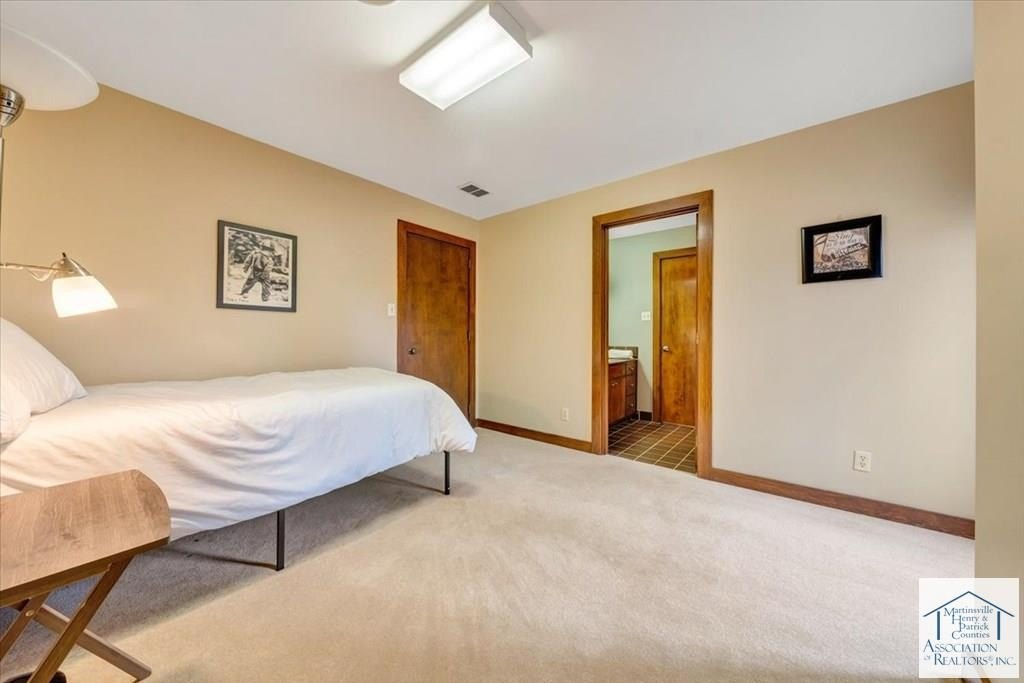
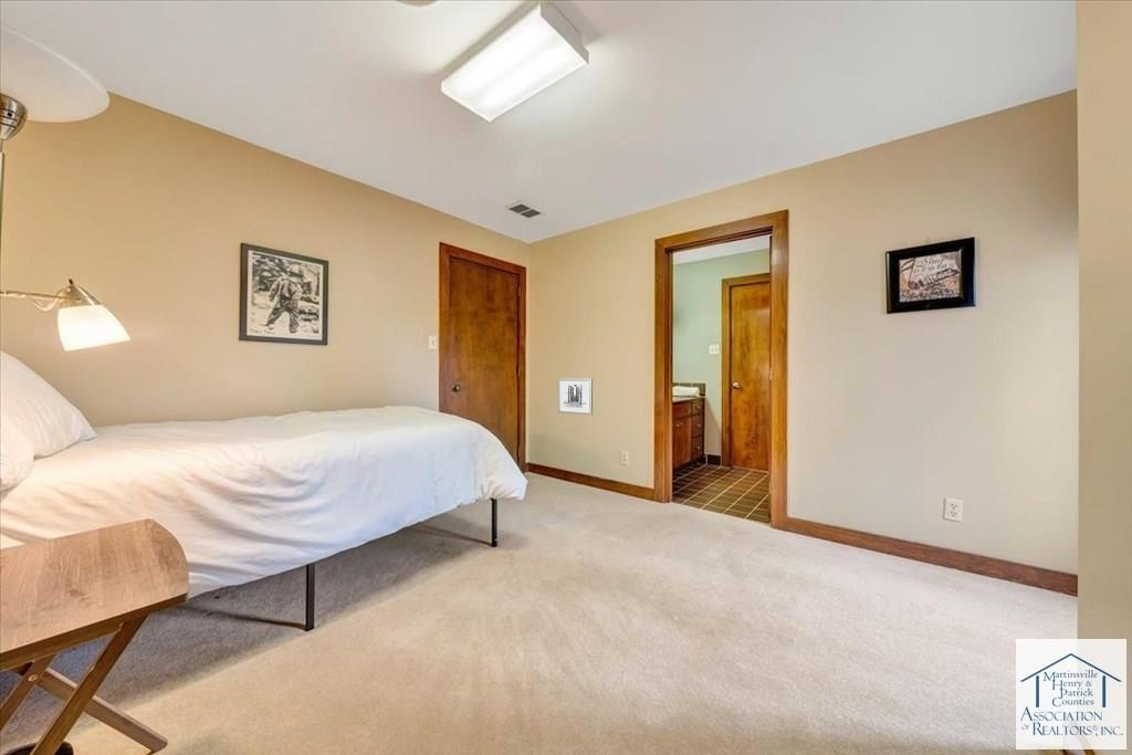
+ wall art [557,377,594,416]
